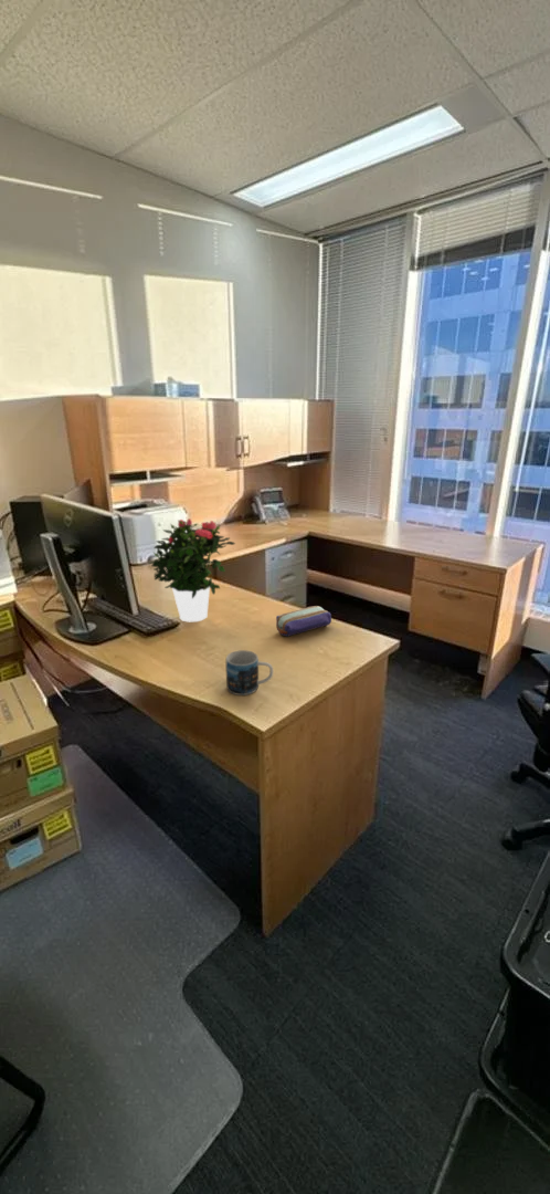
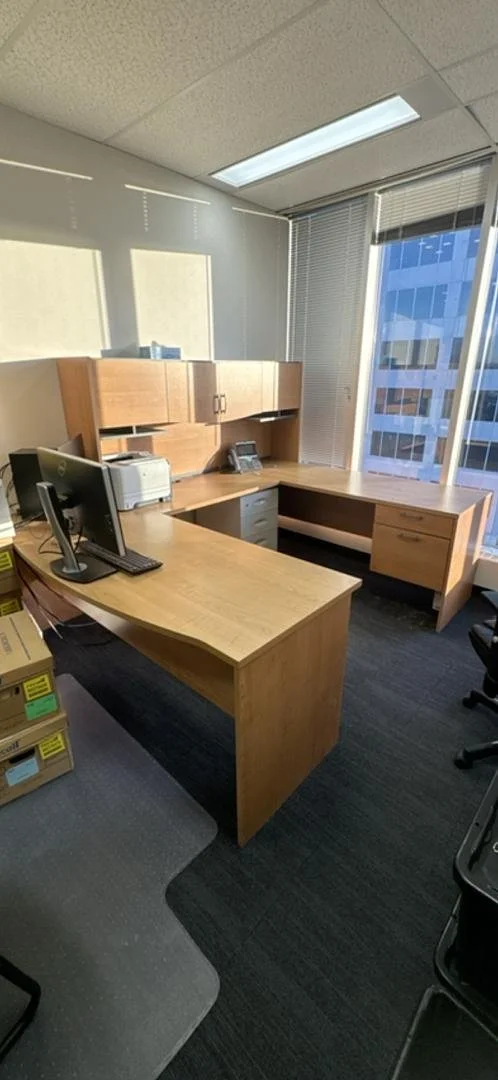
- pencil case [275,605,332,638]
- potted flower [147,517,236,622]
- mug [225,649,274,696]
